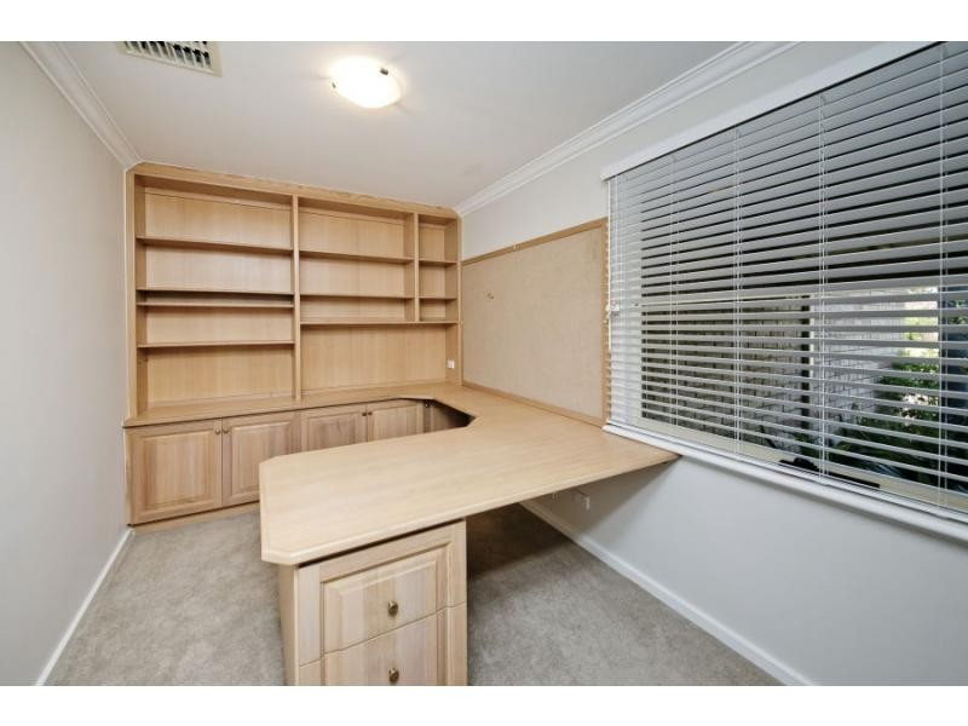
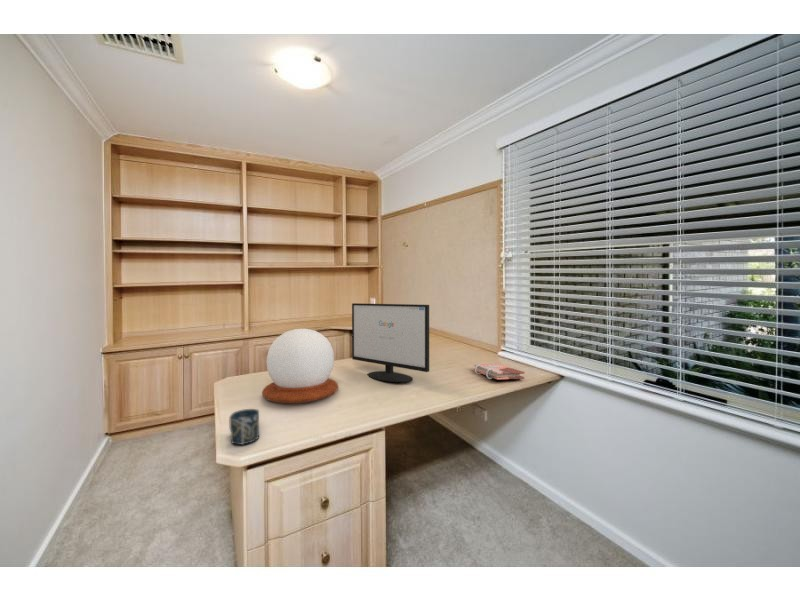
+ snow globe [261,328,339,404]
+ computer monitor [351,302,430,383]
+ cup [228,408,260,446]
+ phonebook [473,363,526,381]
